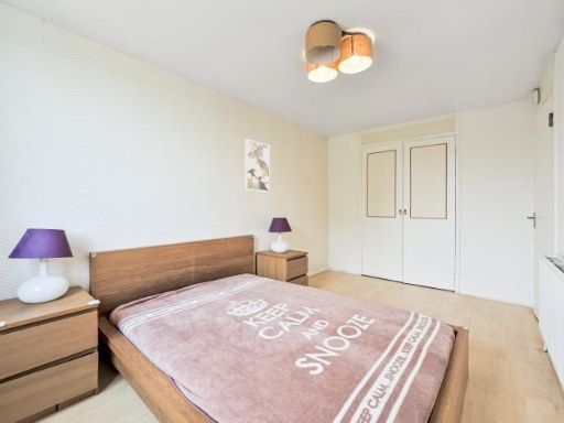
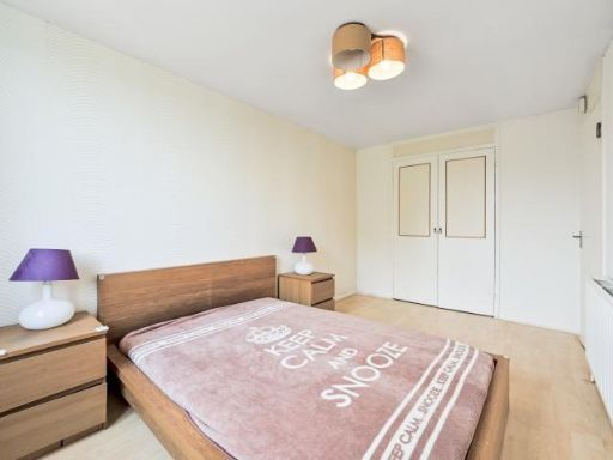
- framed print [243,138,271,193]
